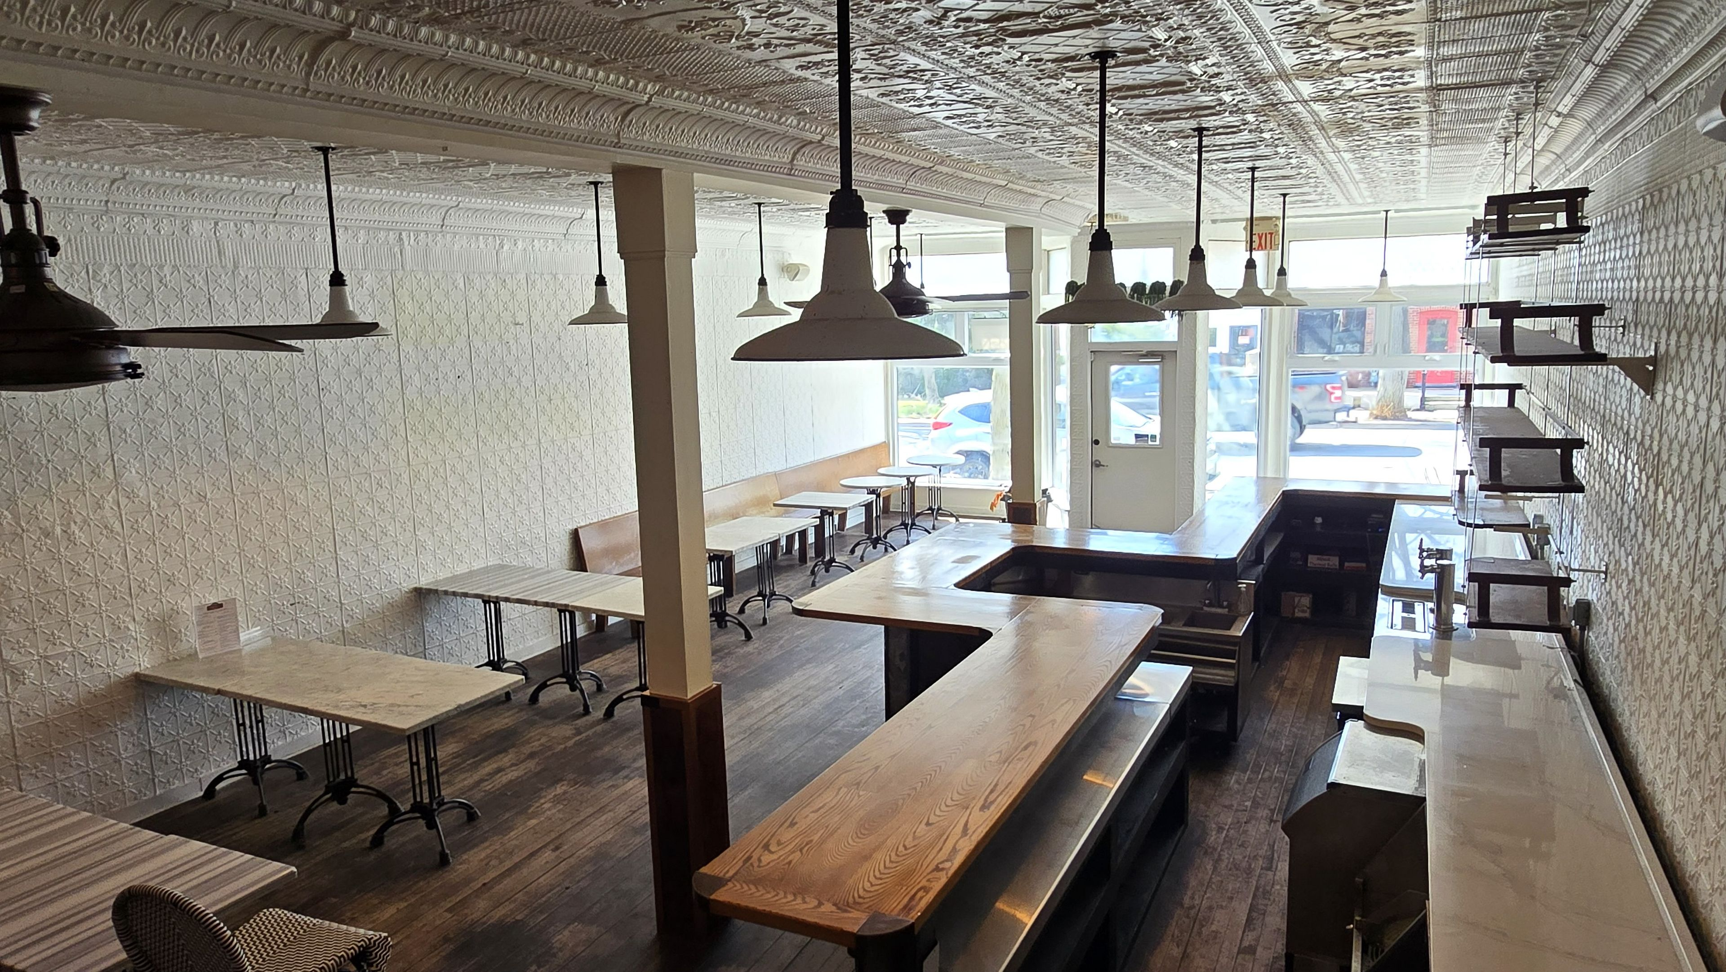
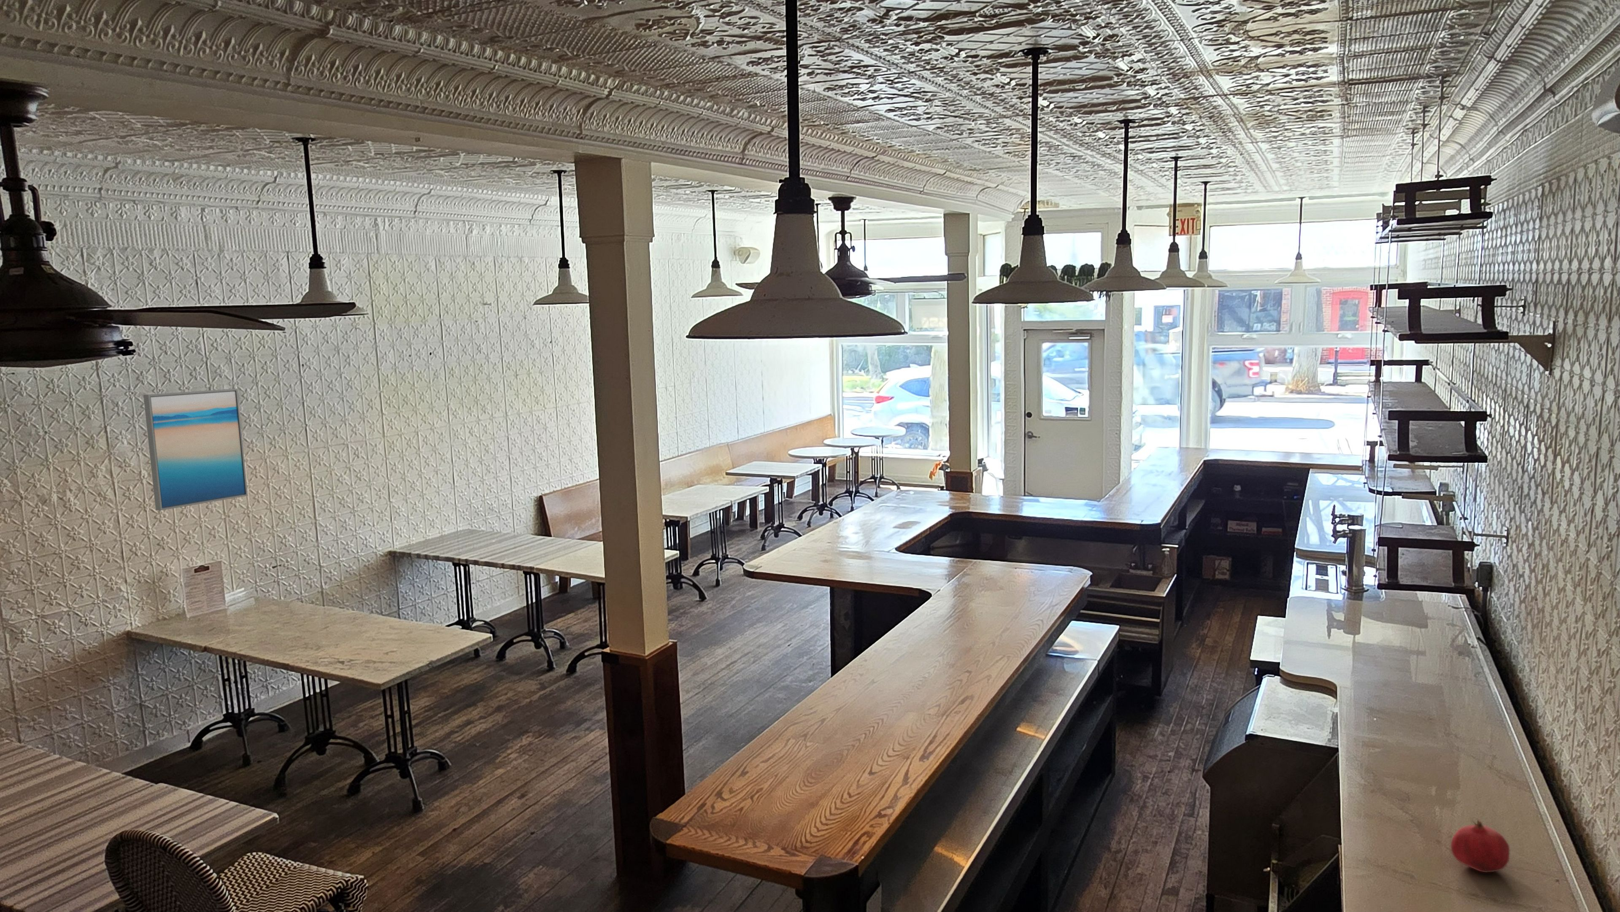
+ fruit [1451,819,1510,873]
+ wall art [144,388,248,512]
